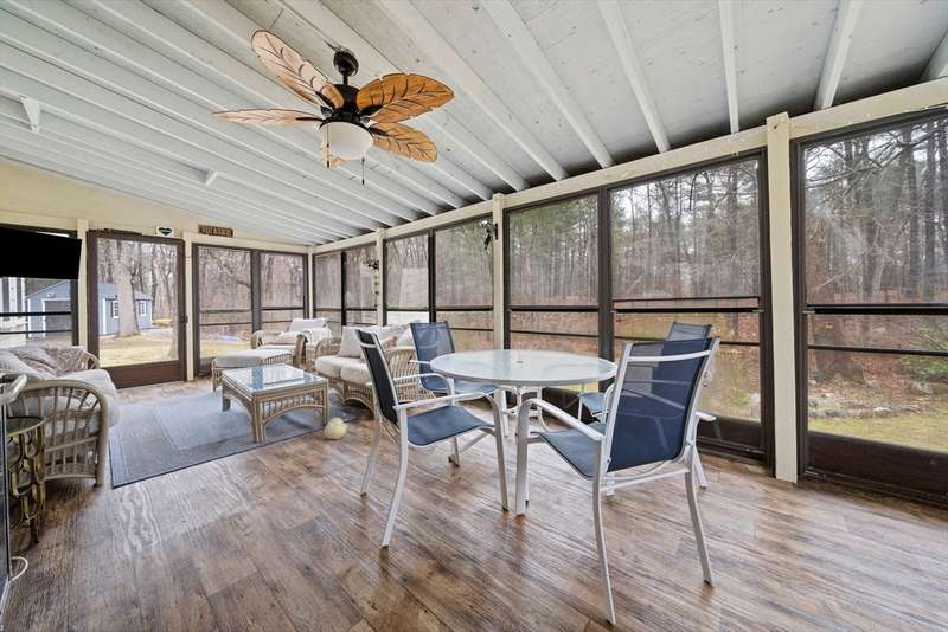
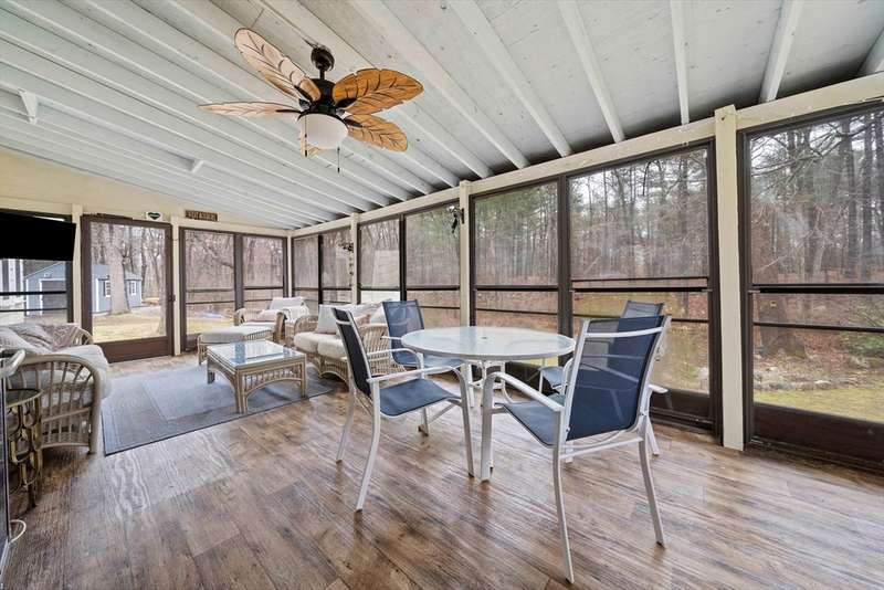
- plush toy [324,413,348,440]
